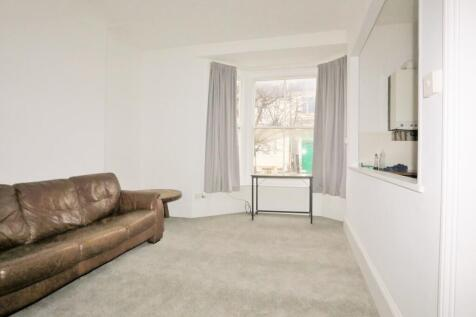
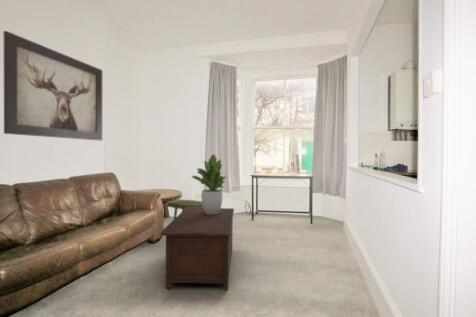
+ cabinet [160,207,235,291]
+ side table [166,199,203,220]
+ potted plant [191,153,227,214]
+ wall art [2,30,103,141]
